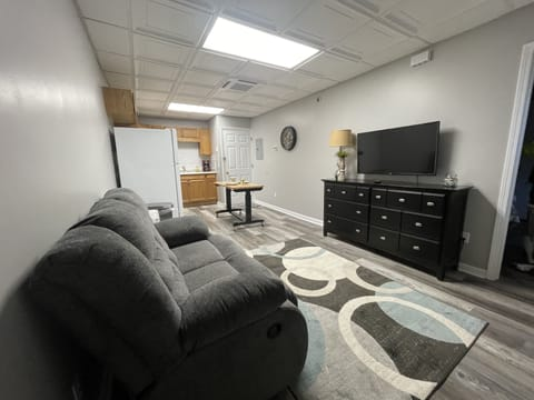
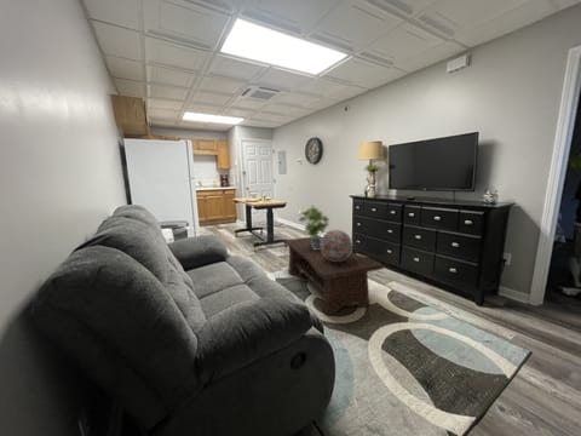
+ coffee table [283,236,385,316]
+ decorative sphere [321,229,353,262]
+ potted plant [297,203,330,249]
